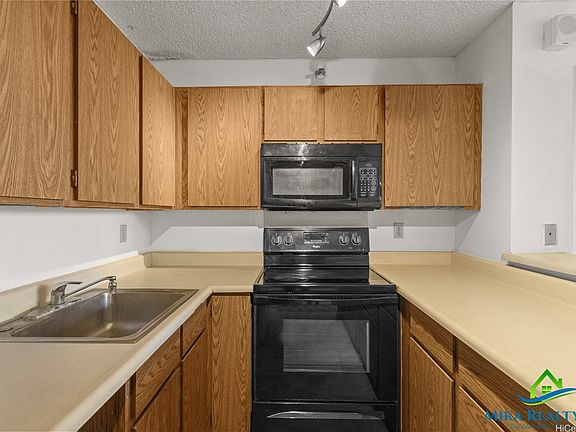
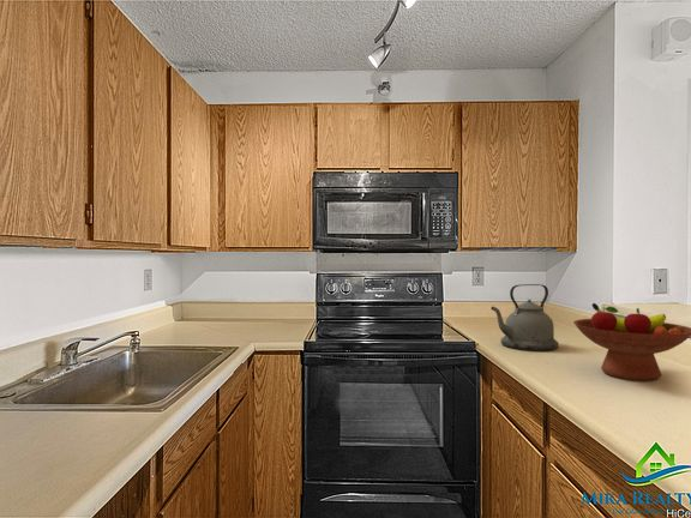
+ kettle [491,283,560,351]
+ fruit bowl [572,302,691,381]
